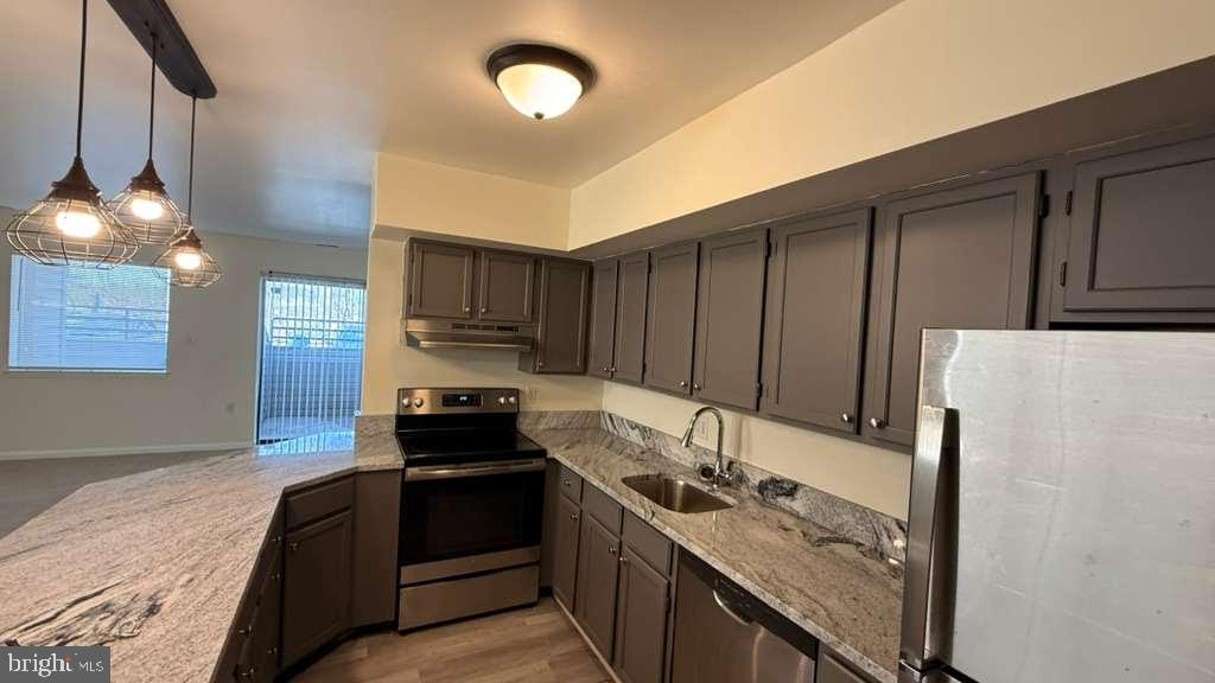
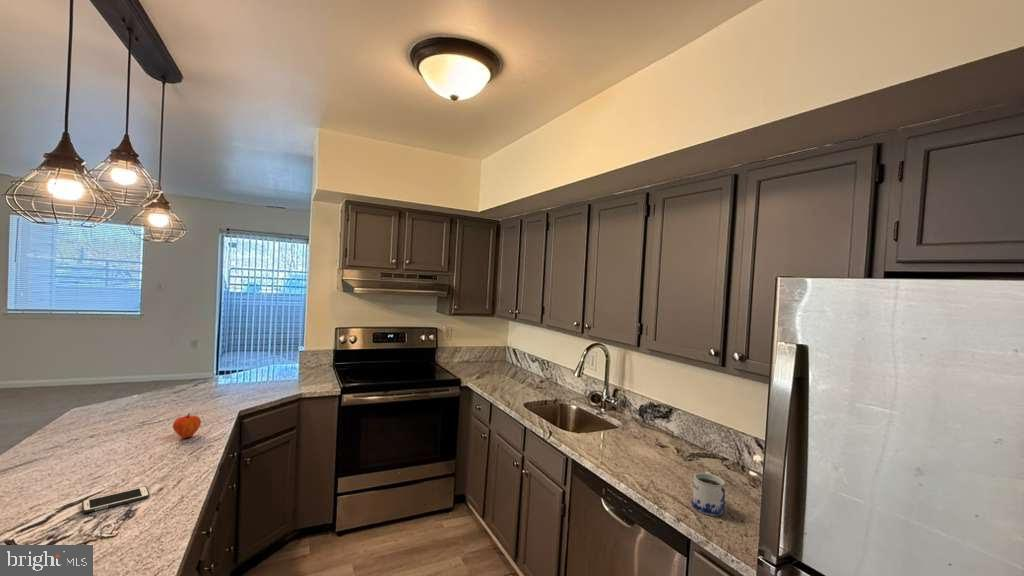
+ mug [691,470,726,517]
+ fruit [172,412,202,439]
+ cell phone [81,485,151,514]
